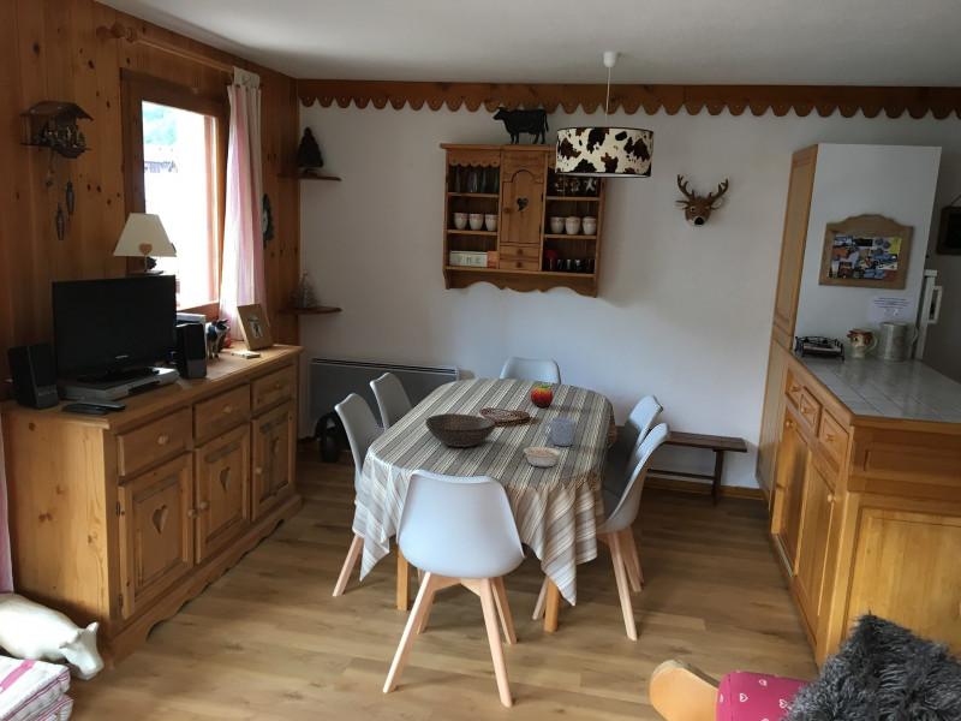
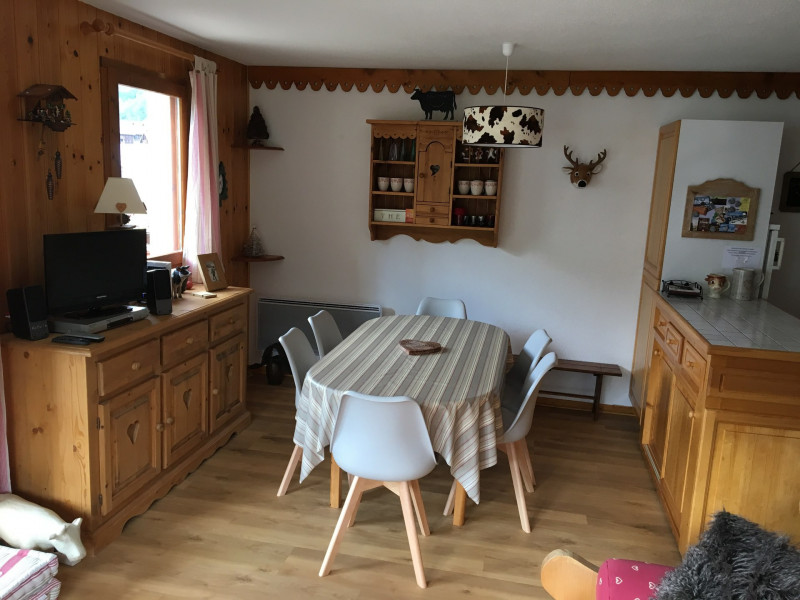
- legume [519,442,562,469]
- fruit [530,383,554,409]
- mug [541,416,578,447]
- bowl [424,412,497,448]
